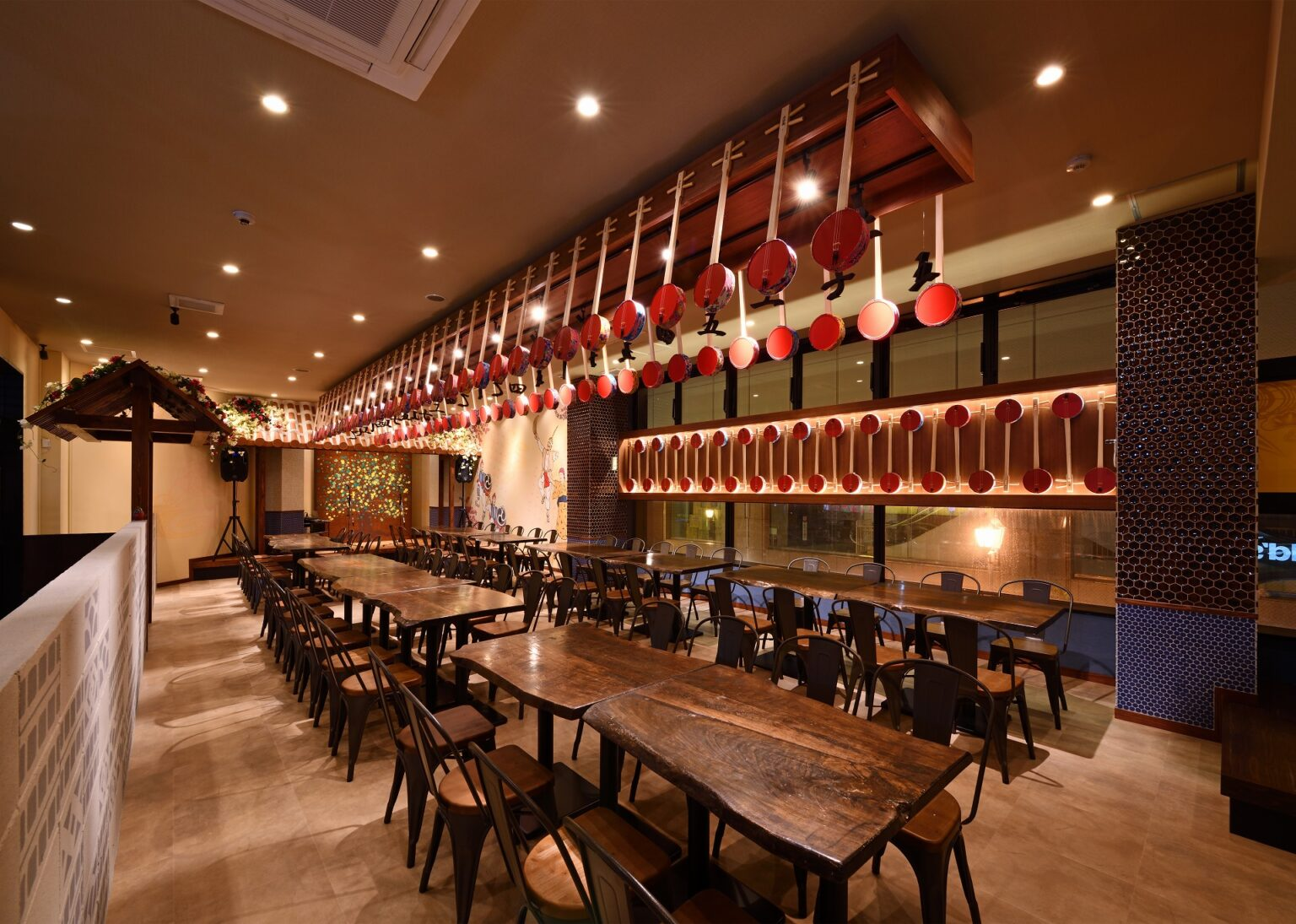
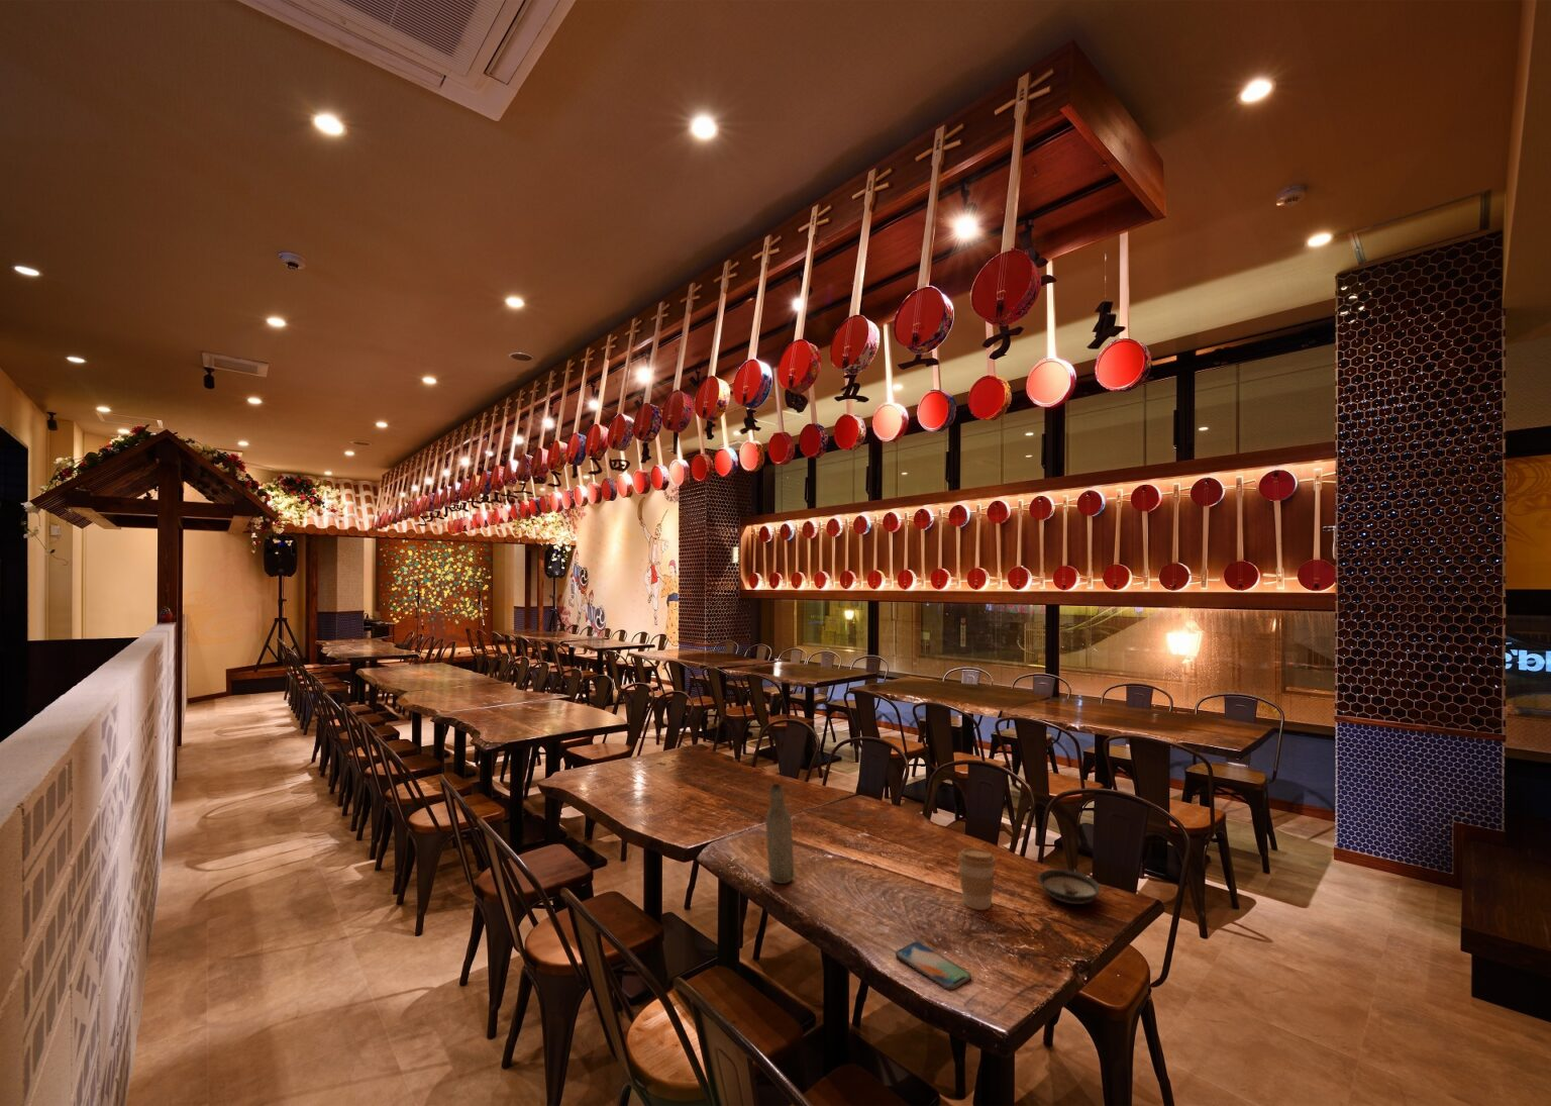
+ bottle [765,783,795,885]
+ coffee cup [956,847,998,911]
+ saucer [1038,869,1102,905]
+ smartphone [895,941,973,991]
